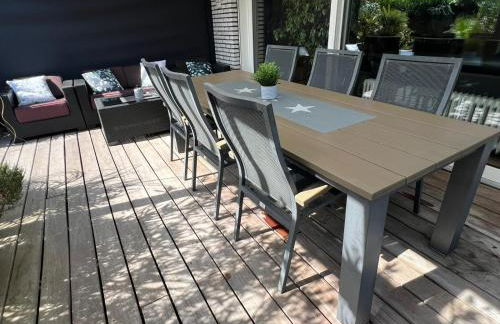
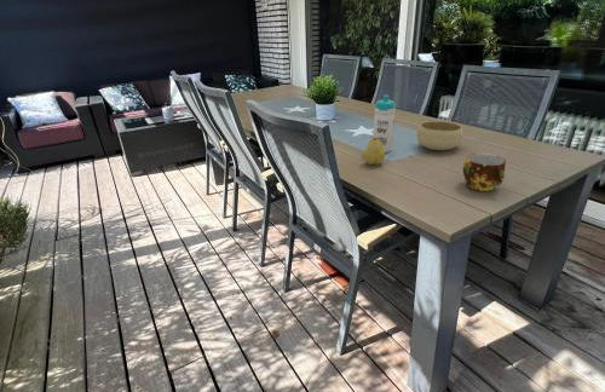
+ bowl [415,120,465,151]
+ cup [462,152,507,192]
+ water bottle [371,94,397,154]
+ fruit [363,138,386,166]
